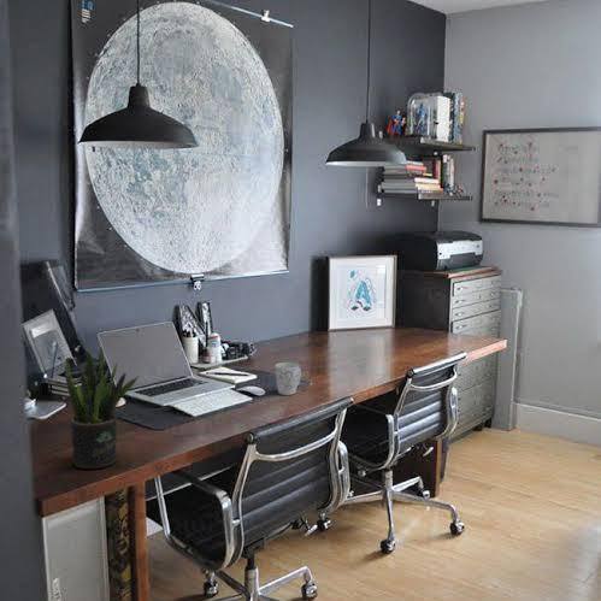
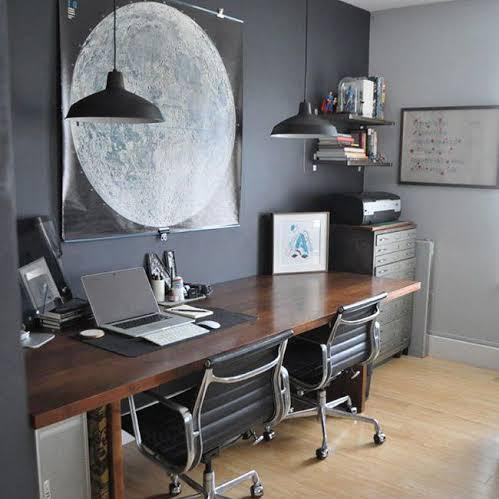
- potted plant [63,344,141,470]
- mug [275,361,302,396]
